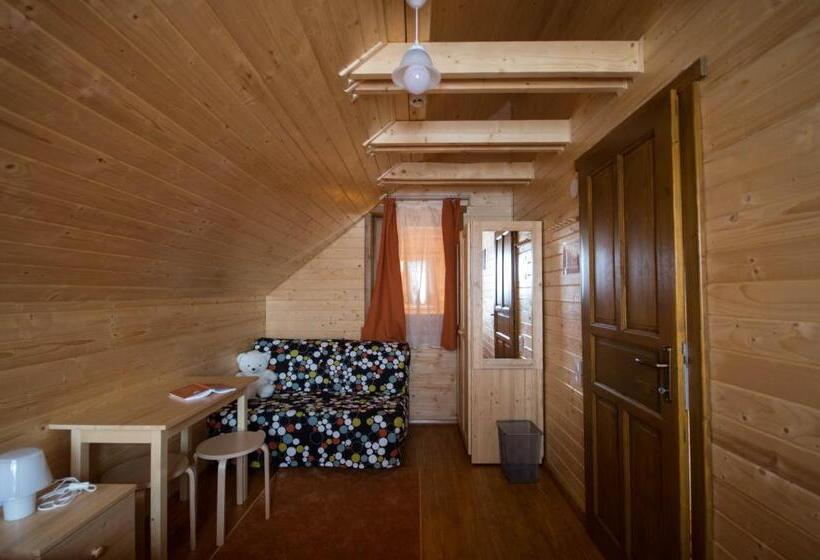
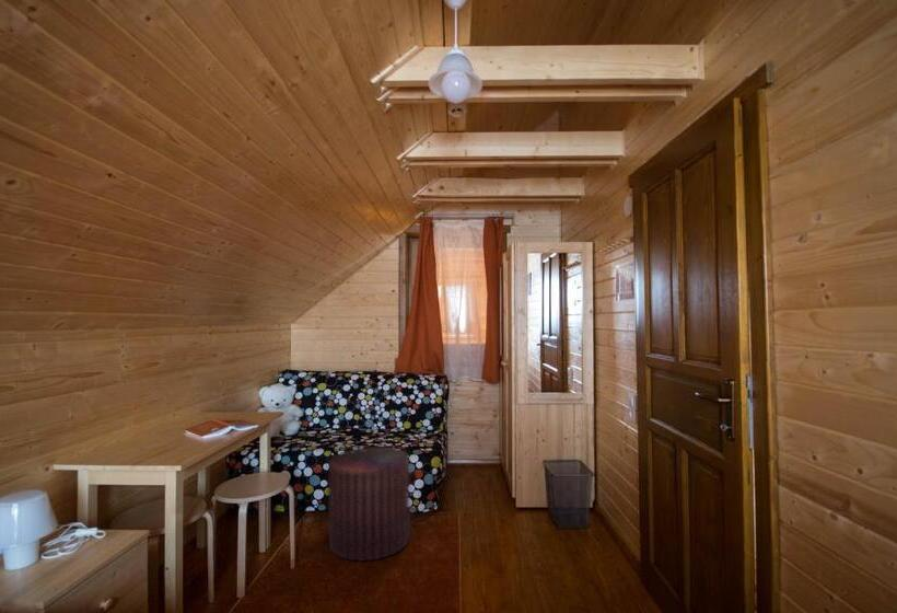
+ pouf [327,446,411,563]
